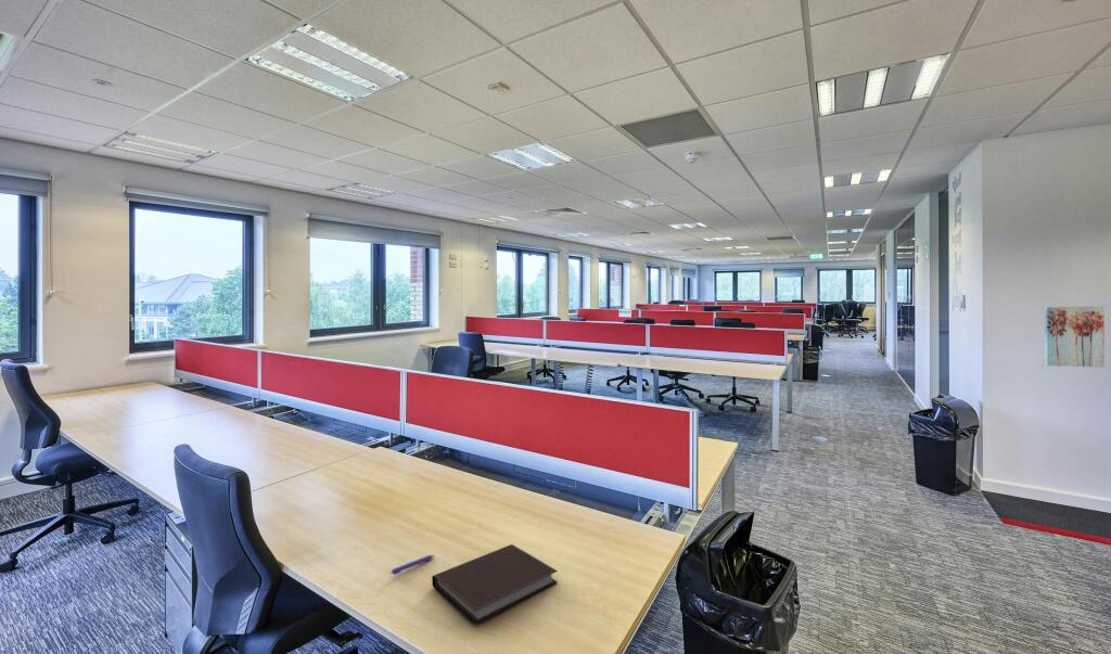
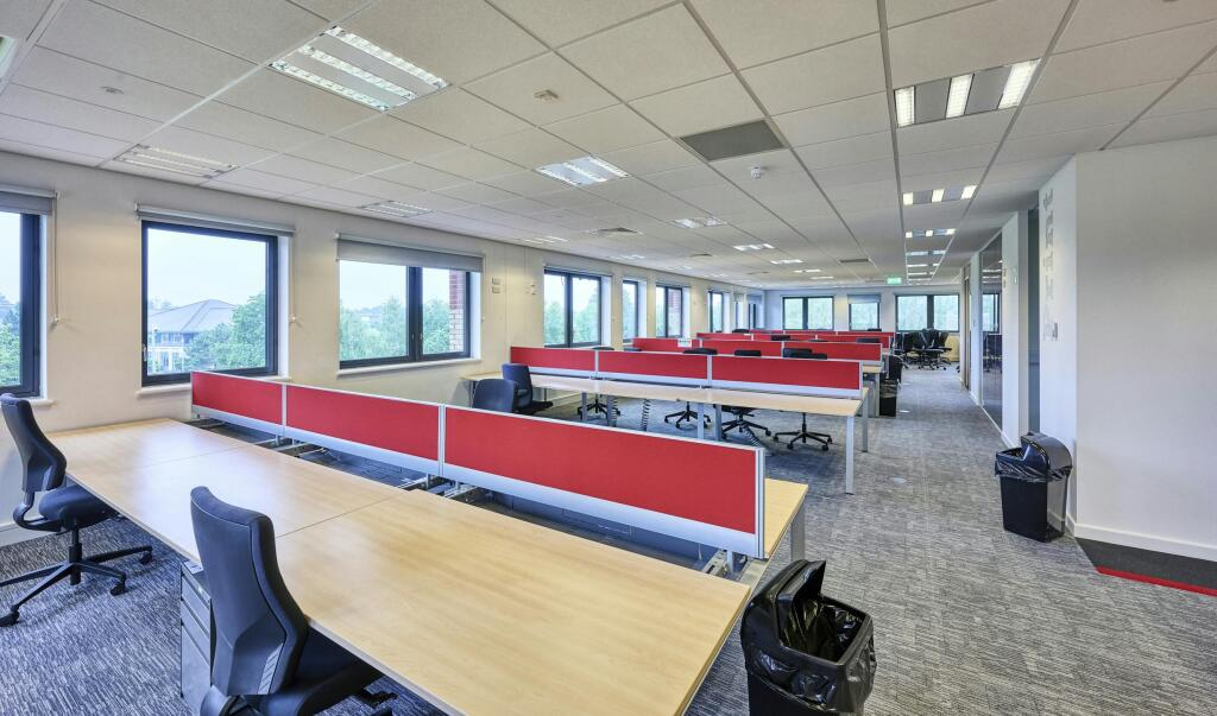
- wall art [1044,305,1106,369]
- notebook [431,543,559,626]
- pen [390,554,435,576]
